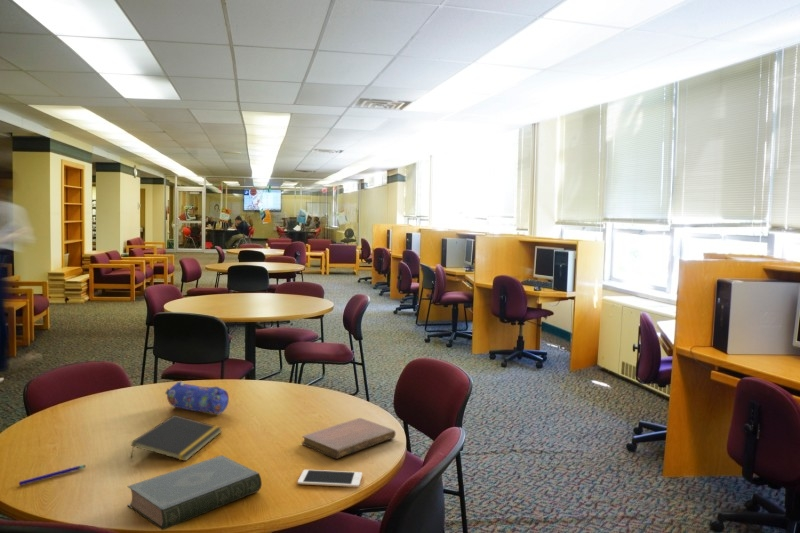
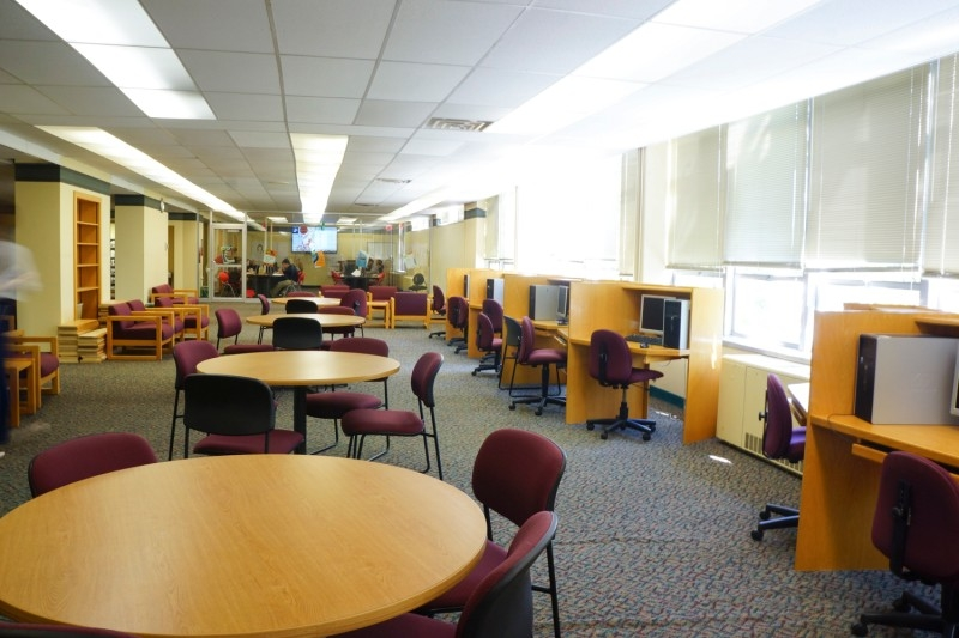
- pen [18,464,87,486]
- pencil case [164,380,230,415]
- notebook [301,417,397,460]
- notepad [130,414,223,462]
- book [127,454,263,531]
- cell phone [297,469,363,488]
